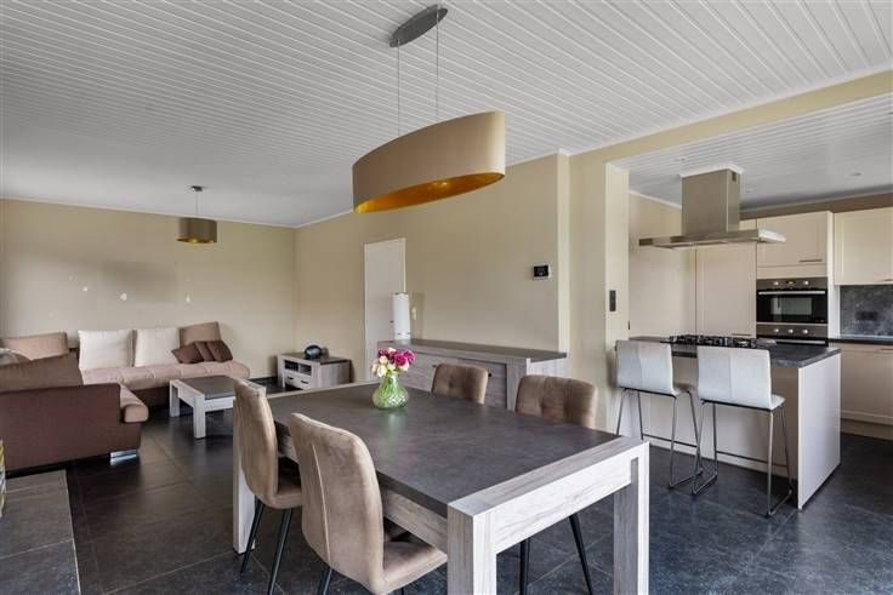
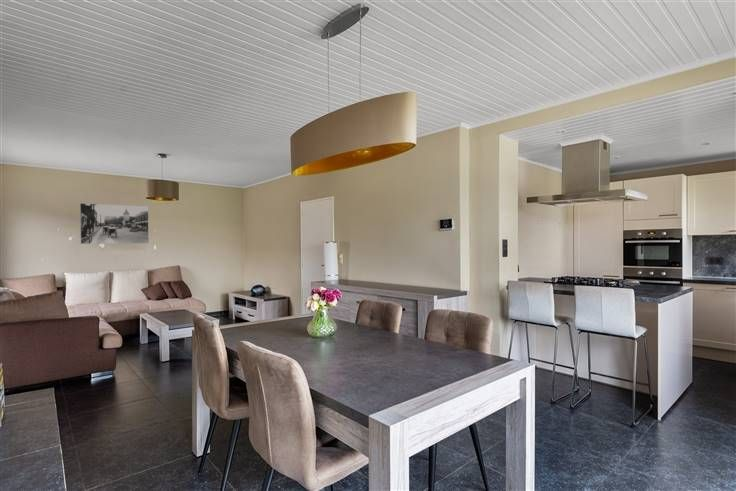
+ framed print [79,202,150,245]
